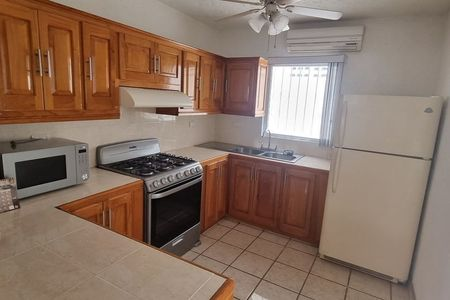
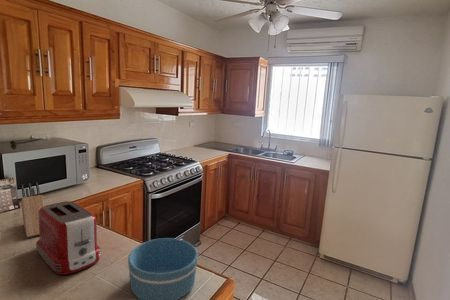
+ bowl [127,237,199,300]
+ knife block [20,181,45,238]
+ toaster [35,200,102,276]
